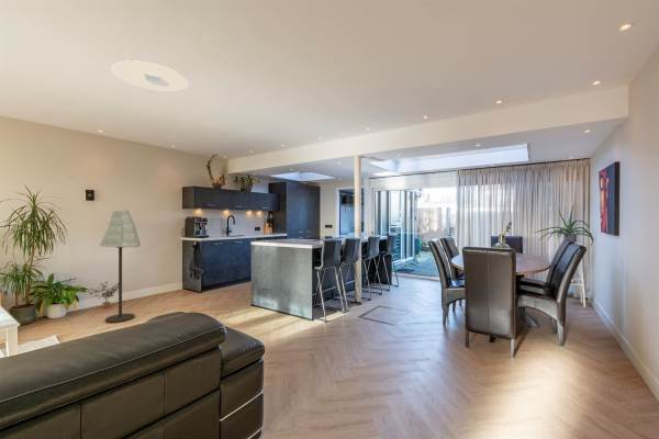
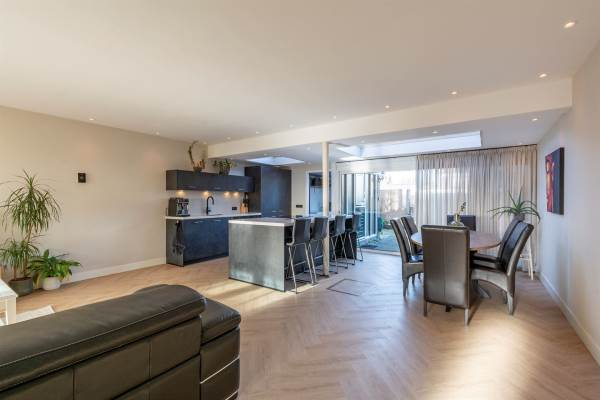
- potted plant [89,281,119,308]
- ceiling light [110,59,190,93]
- floor lamp [98,209,142,324]
